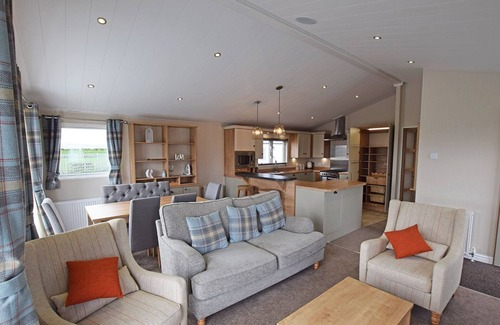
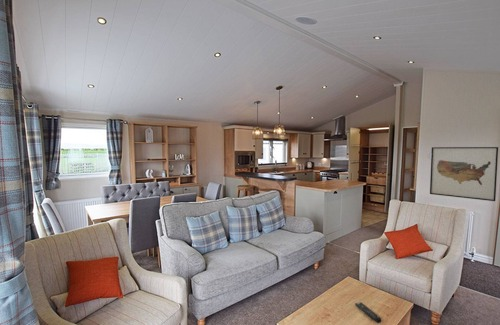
+ wall art [429,146,499,202]
+ remote control [354,301,382,324]
